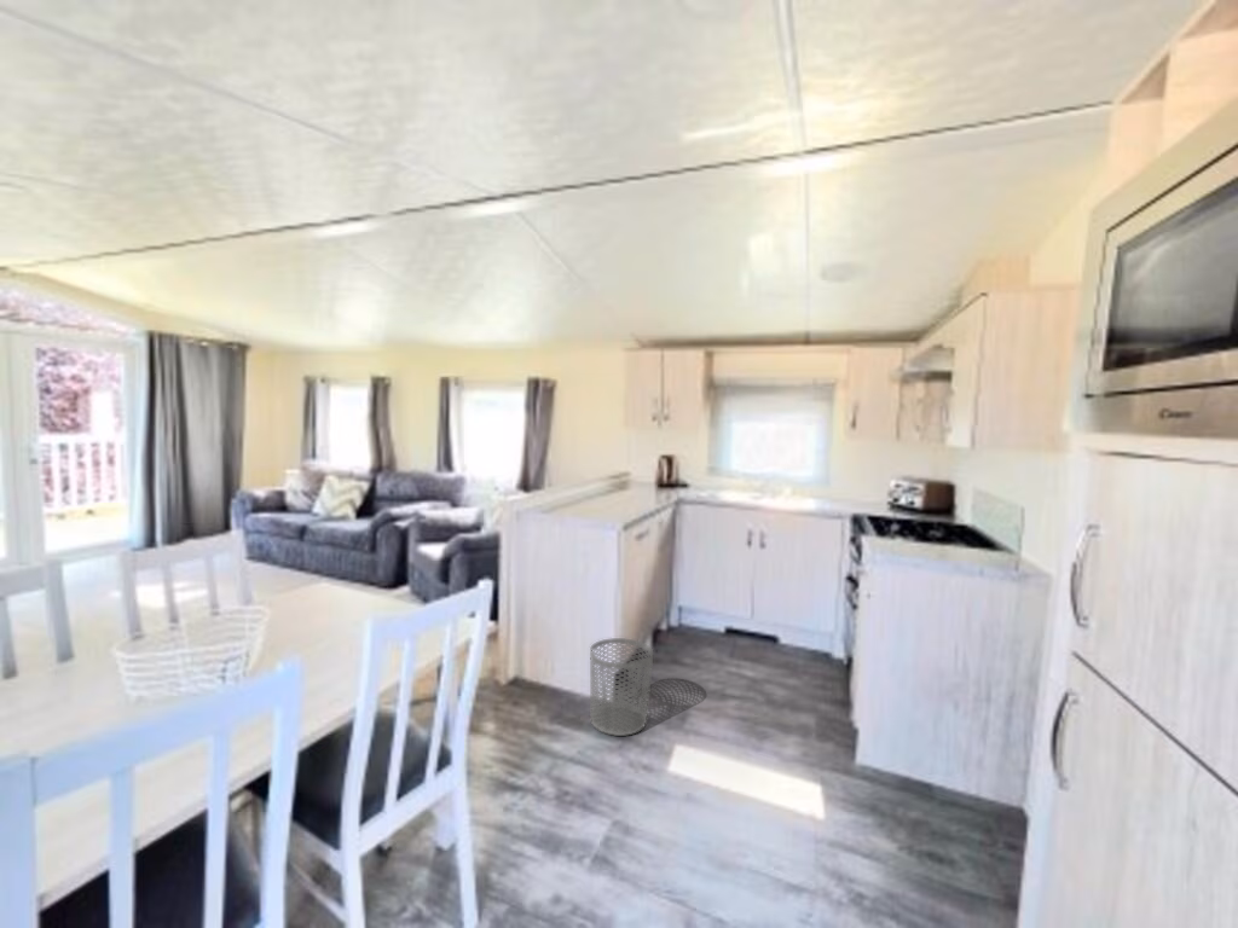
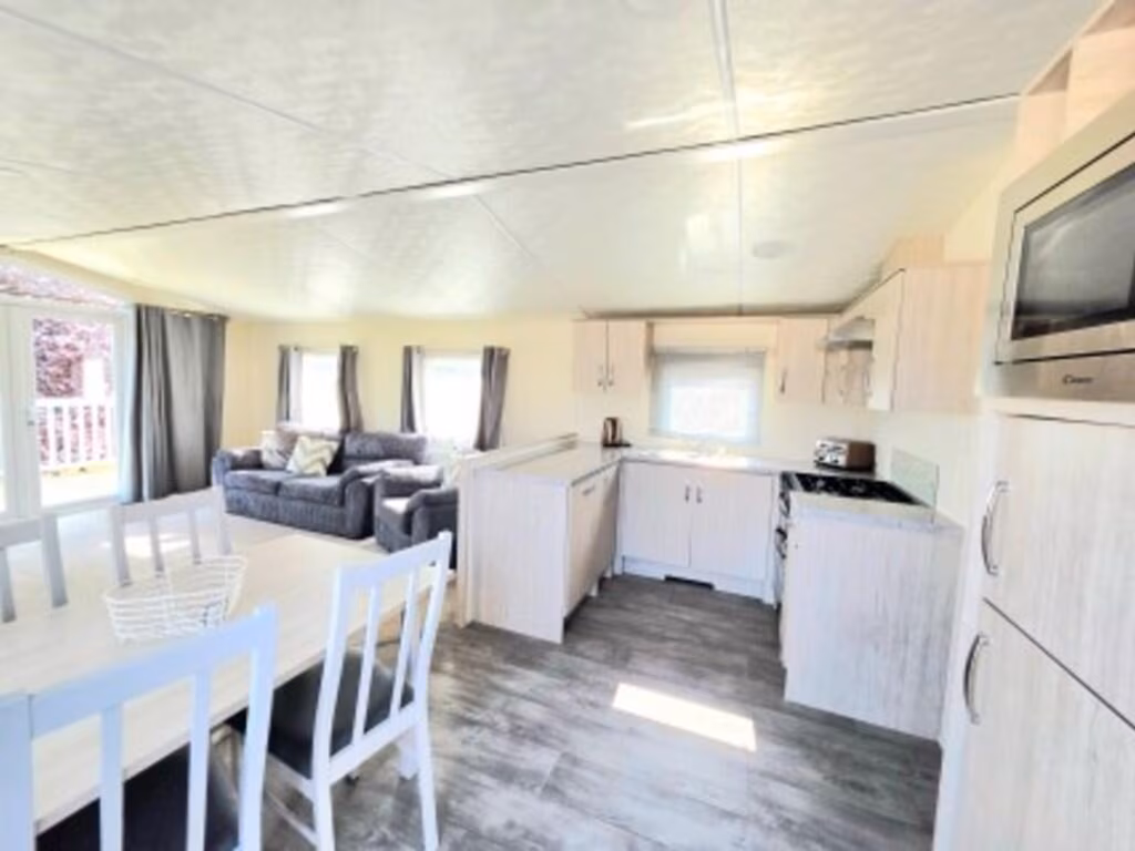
- waste bin [589,637,654,737]
